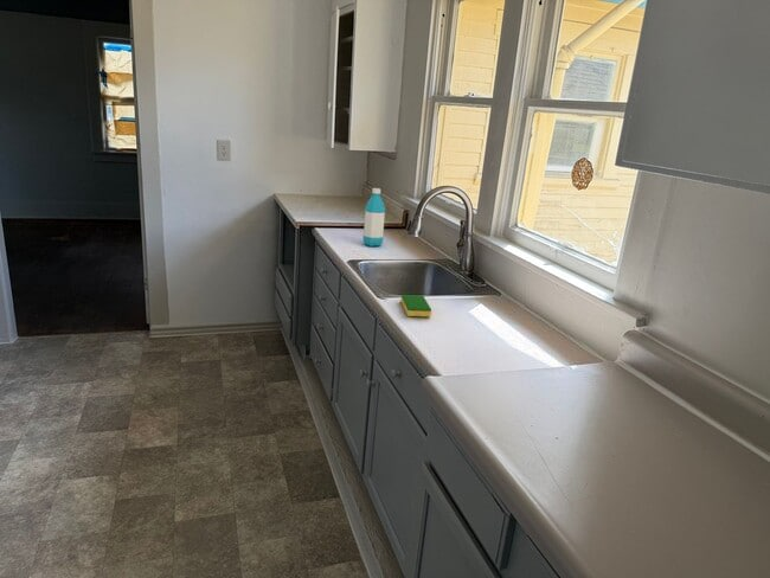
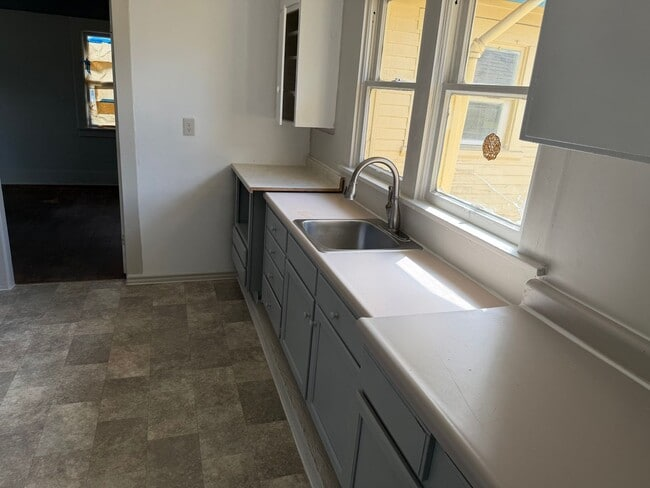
- dish sponge [399,294,432,317]
- water bottle [362,187,386,248]
